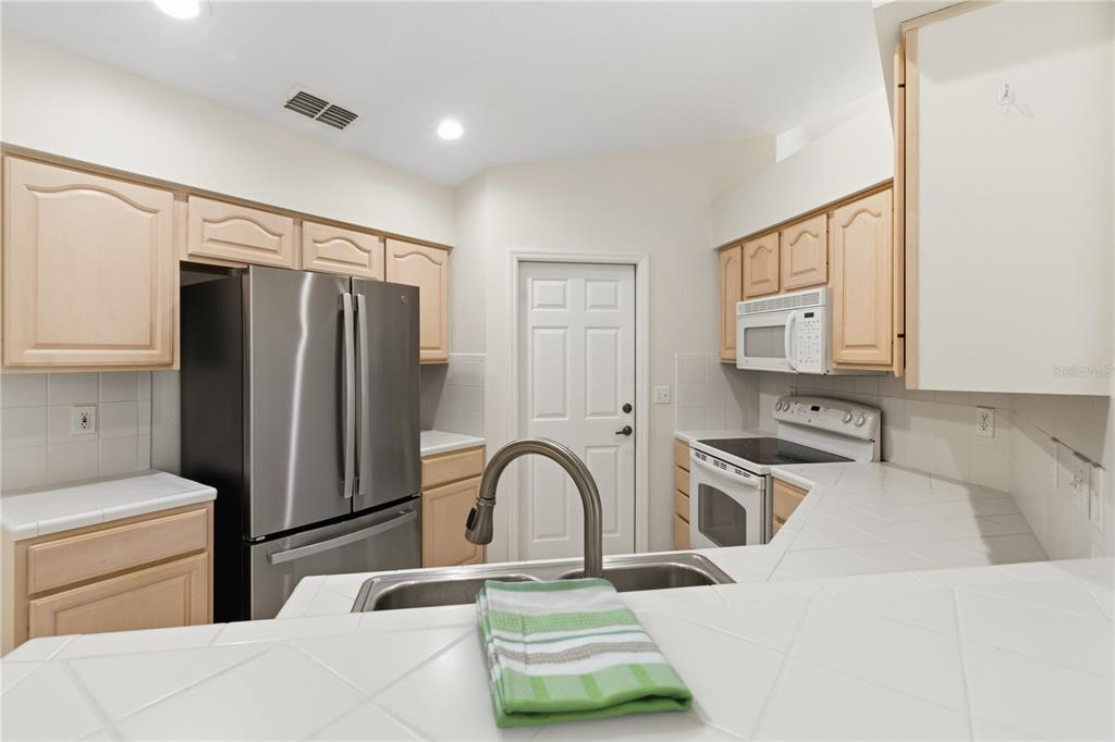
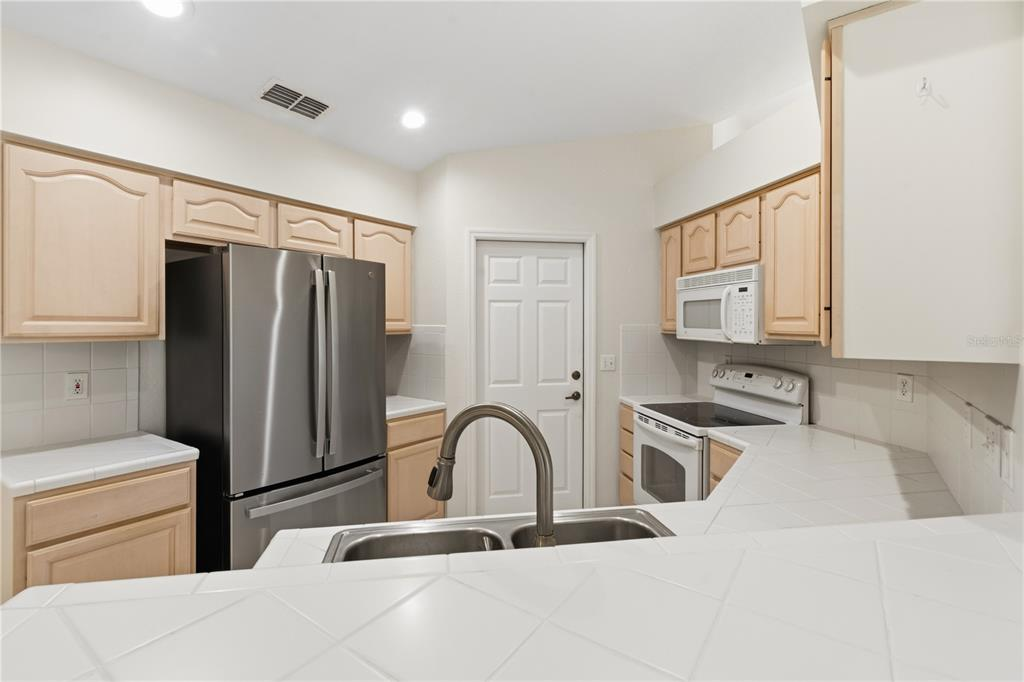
- dish towel [474,577,694,730]
